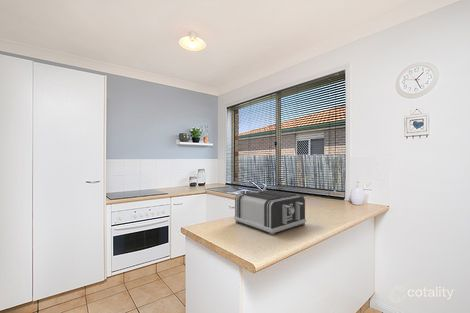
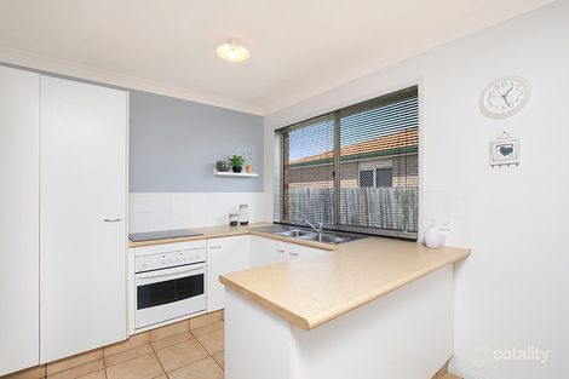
- toaster [233,189,307,236]
